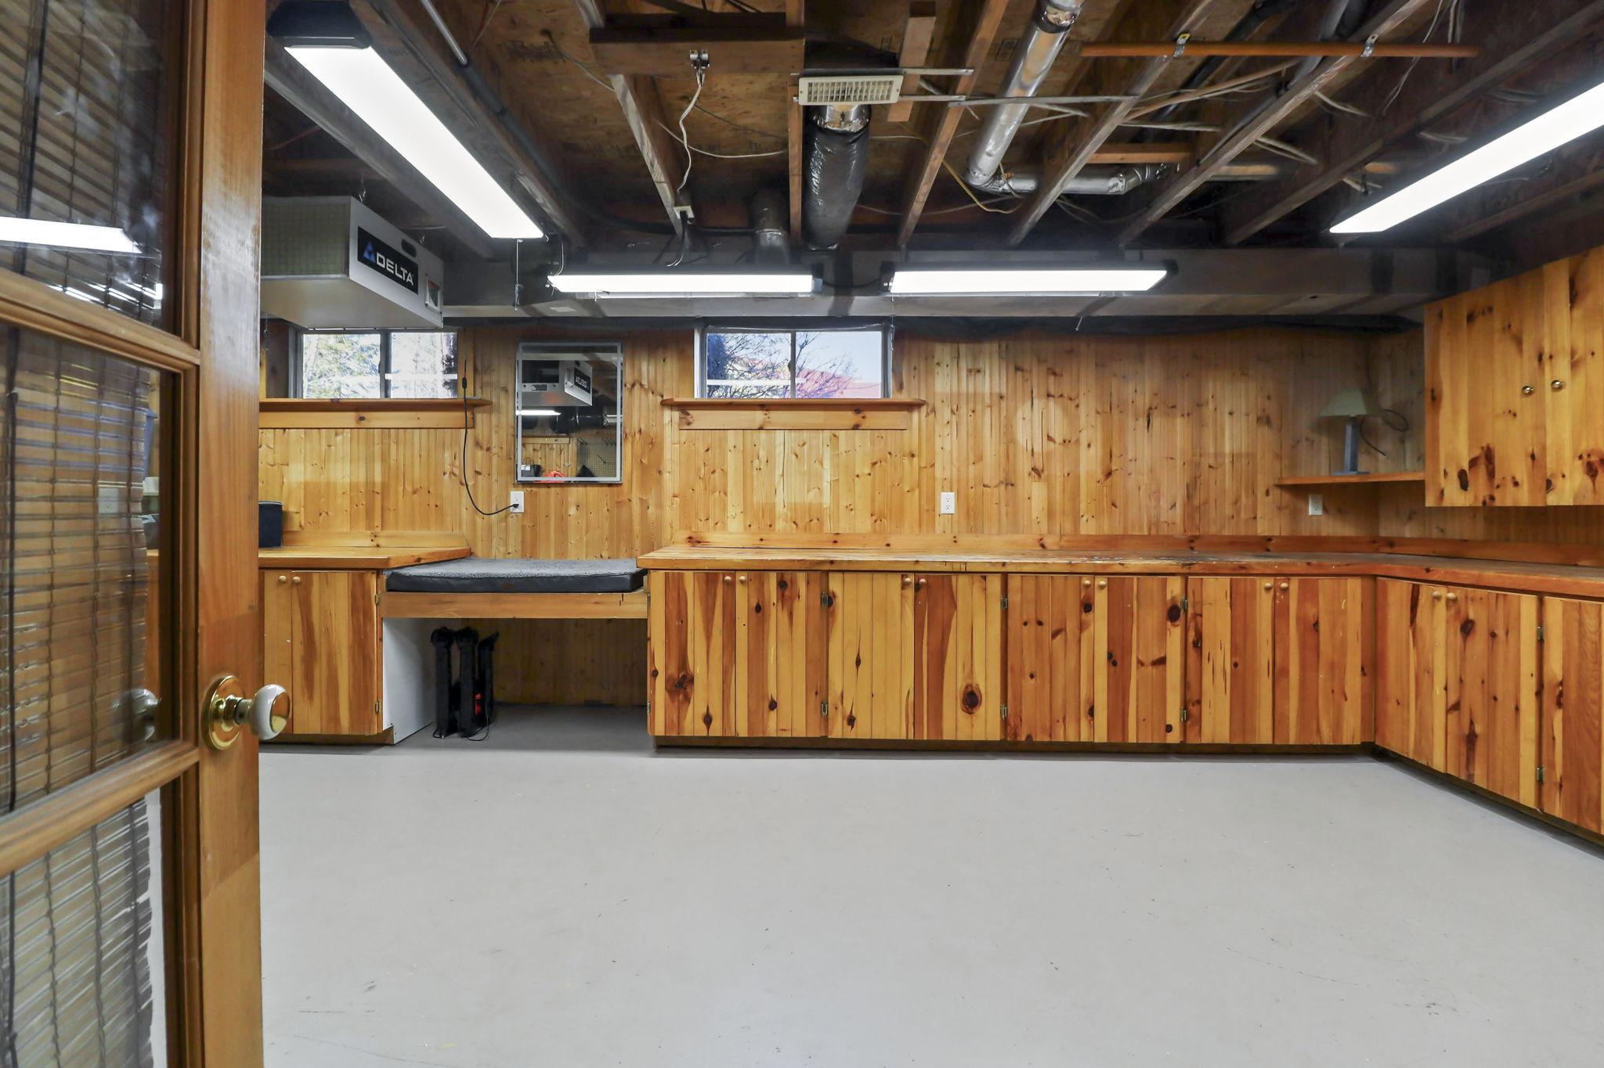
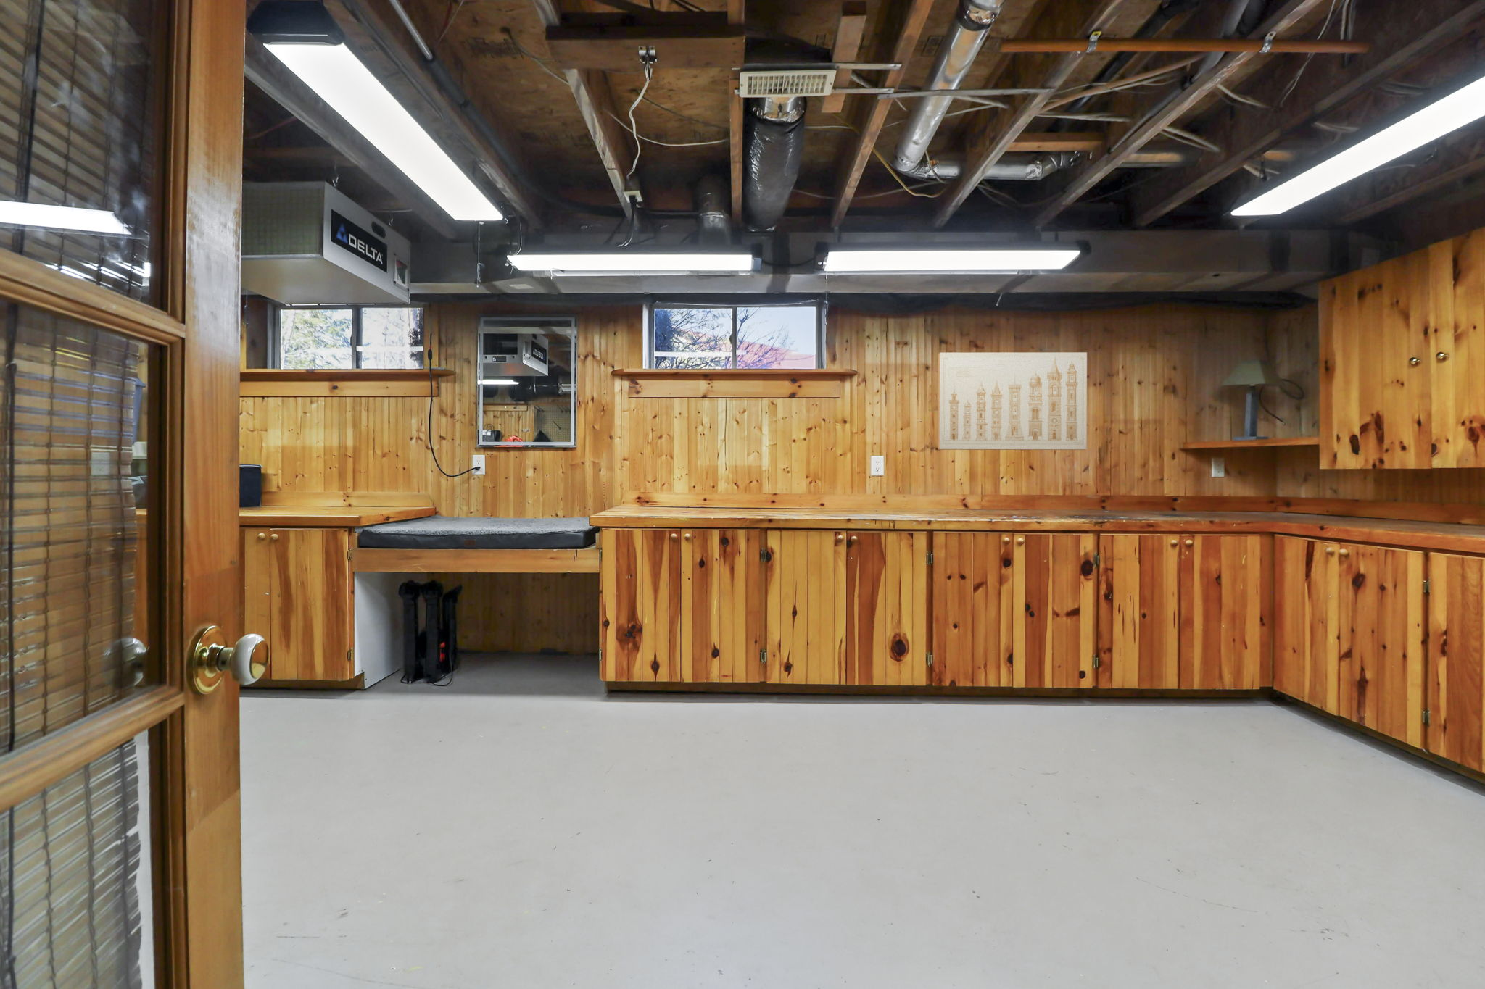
+ wall art [937,351,1088,450]
